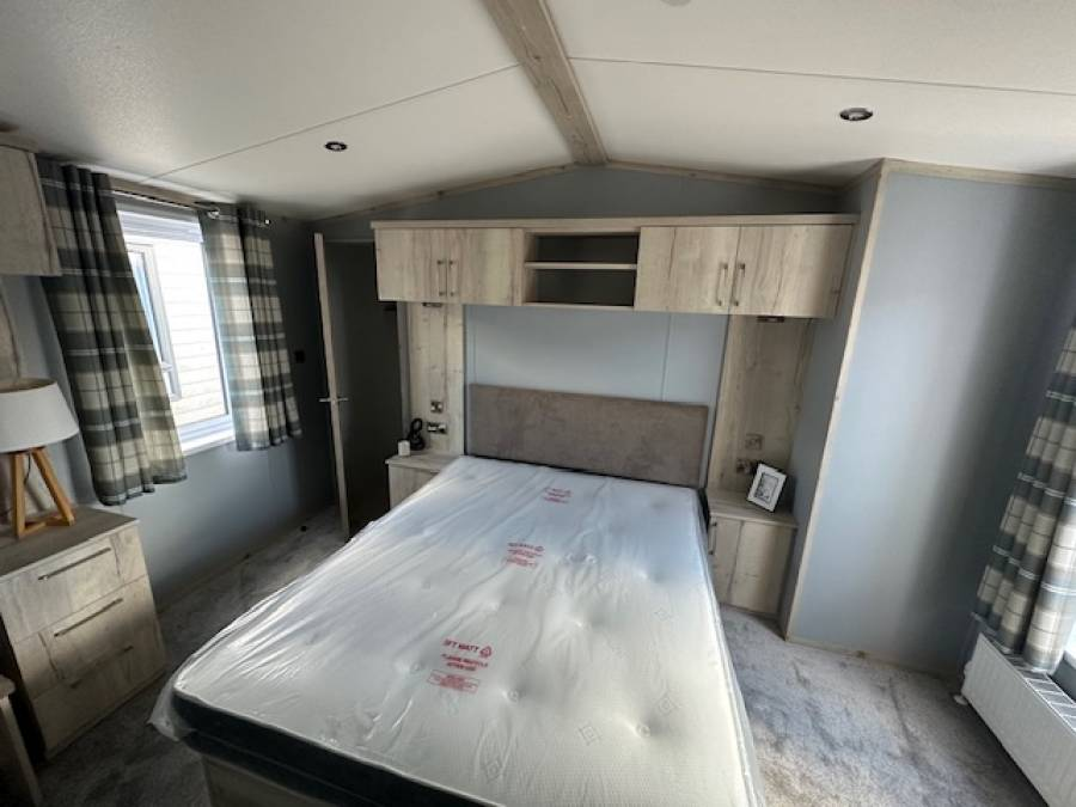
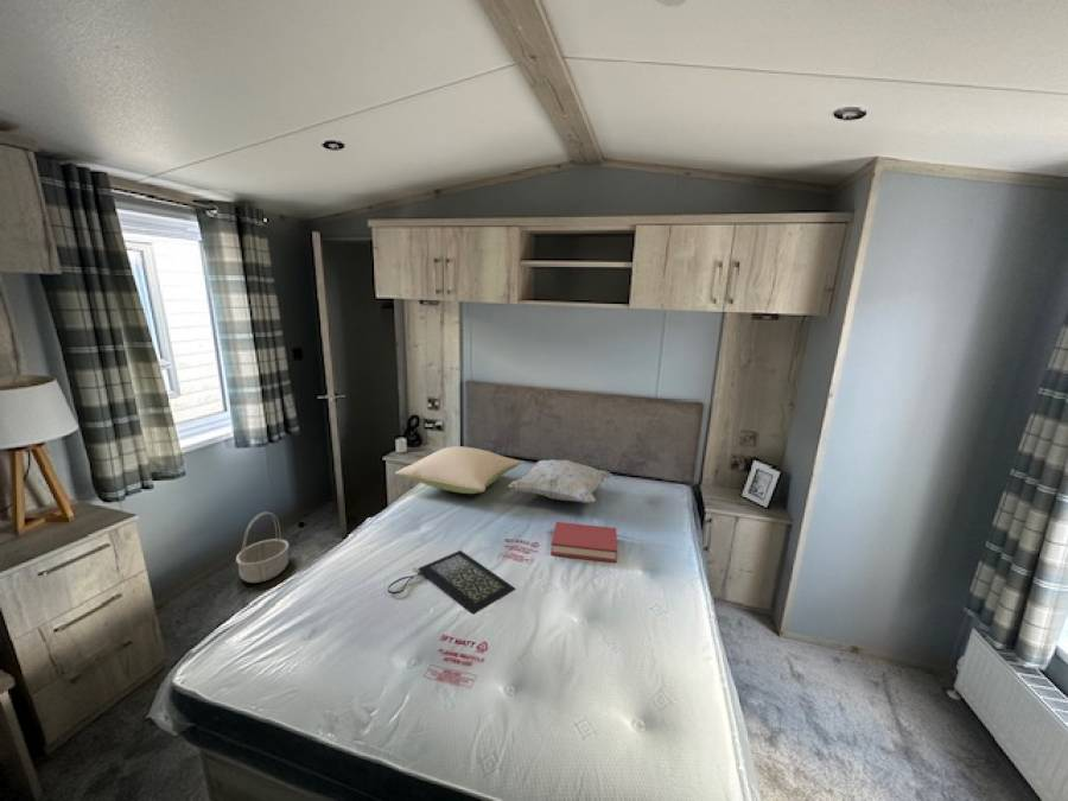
+ basket [235,511,291,584]
+ pillow [394,445,522,495]
+ clutch bag [387,549,517,615]
+ hardback book [549,521,618,564]
+ decorative pillow [507,458,614,504]
